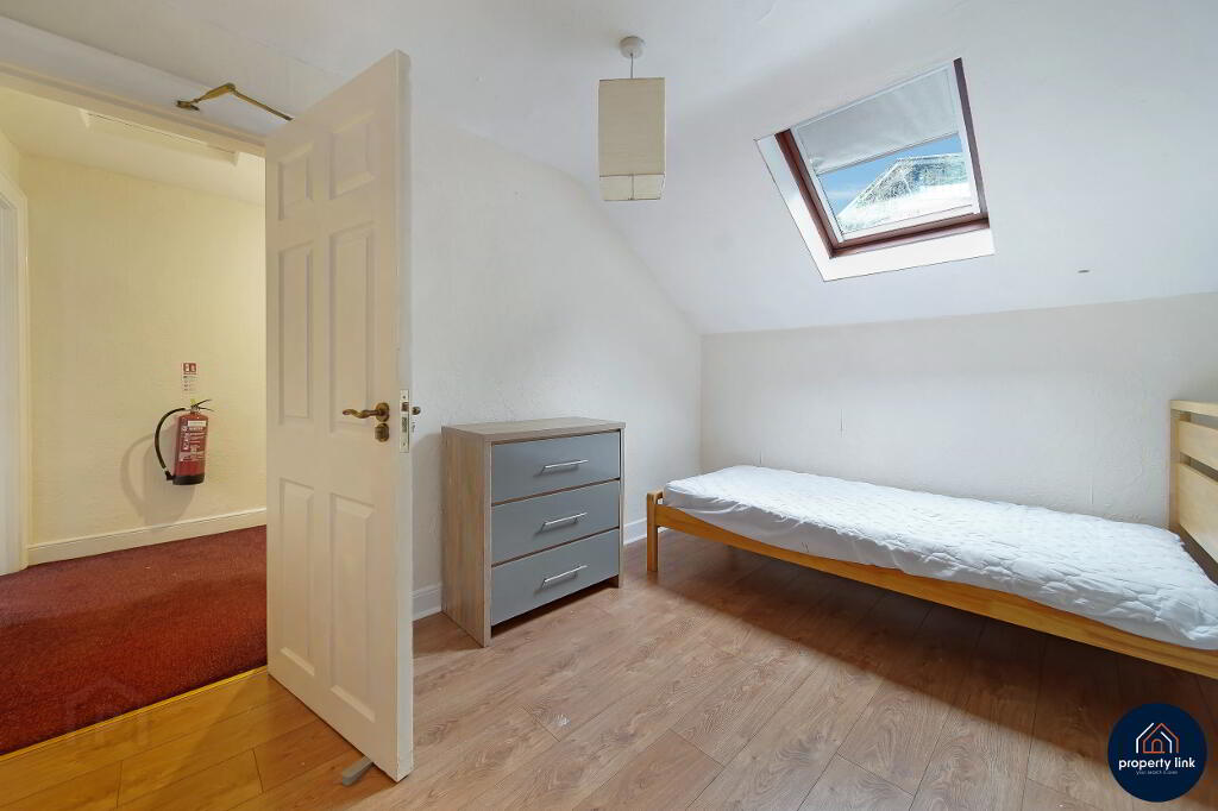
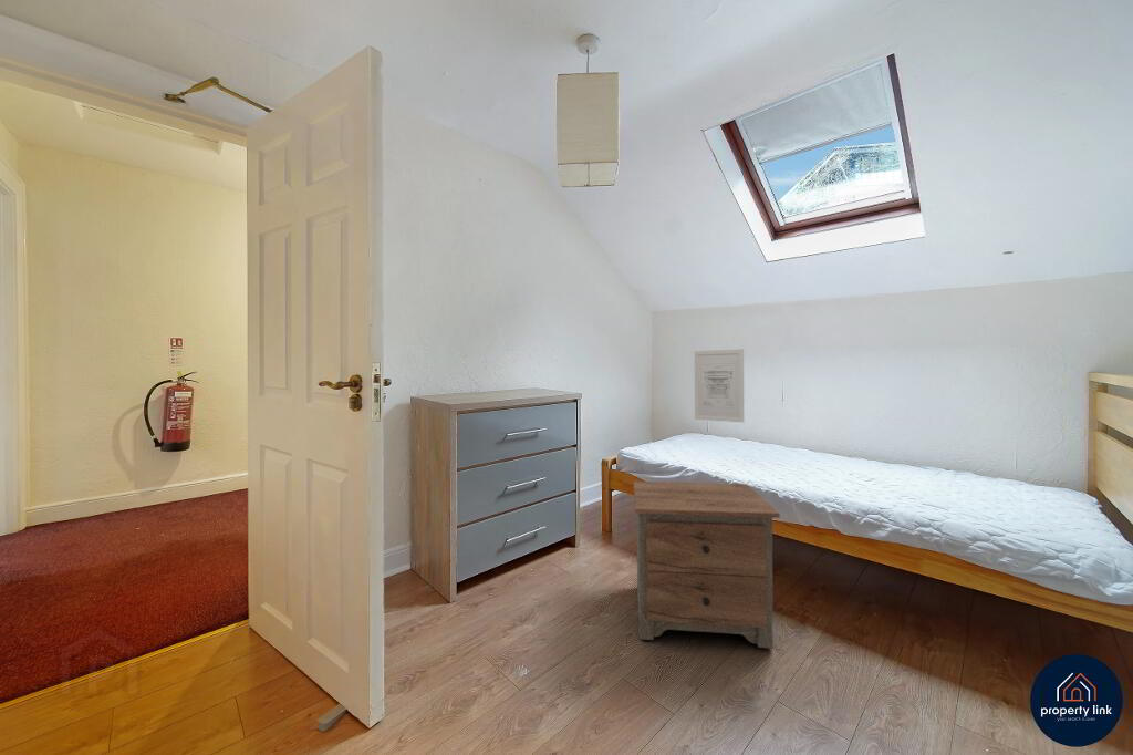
+ wall art [694,348,745,423]
+ nightstand [633,480,781,650]
